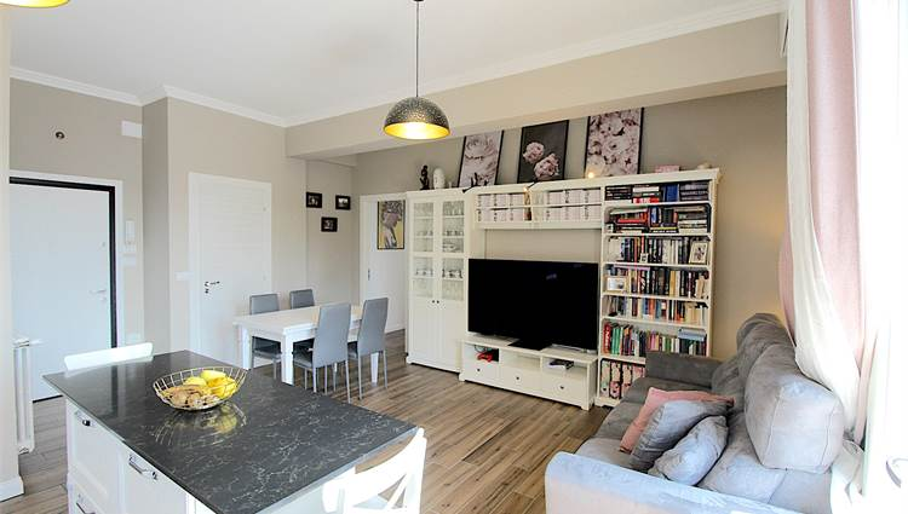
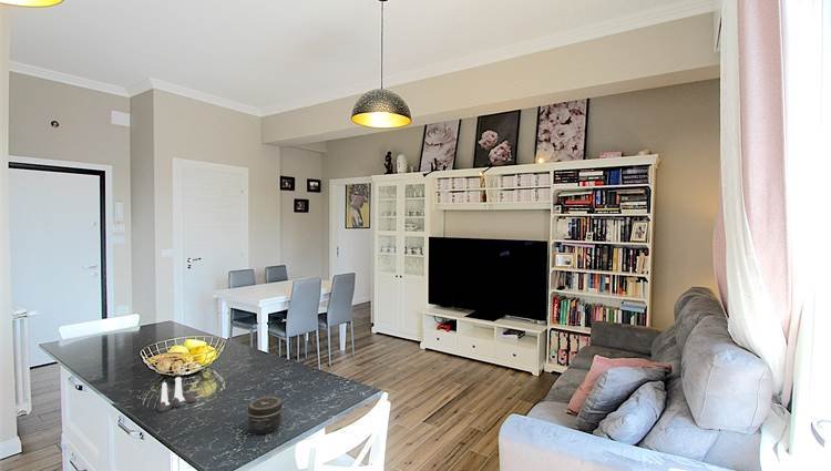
+ salt and pepper shaker set [156,376,197,413]
+ jar [247,396,284,436]
